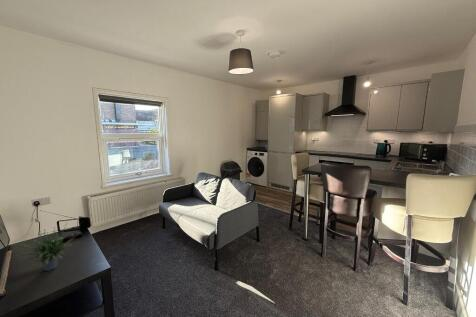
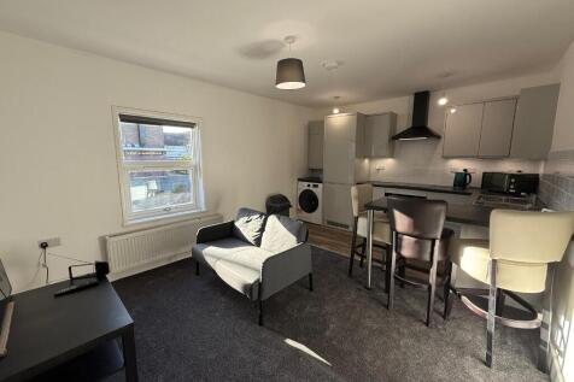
- potted plant [11,219,81,272]
